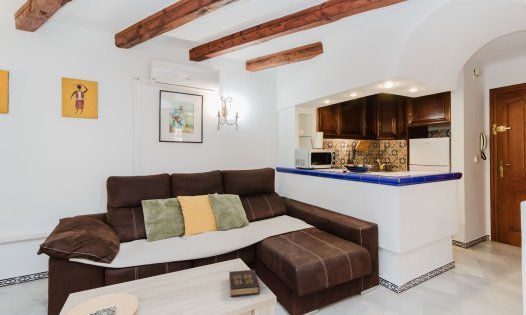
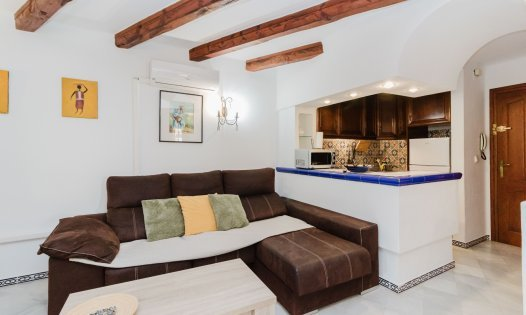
- hardback book [228,269,261,298]
